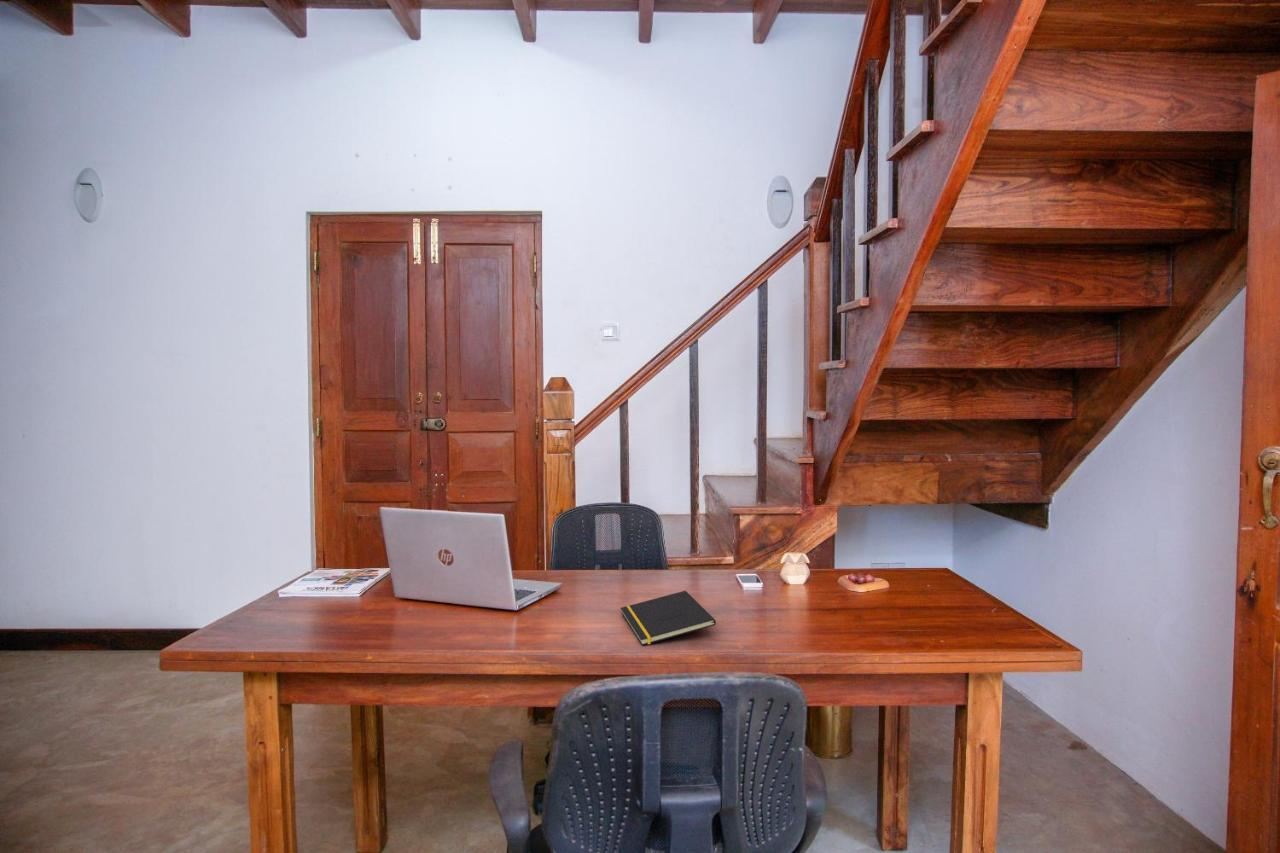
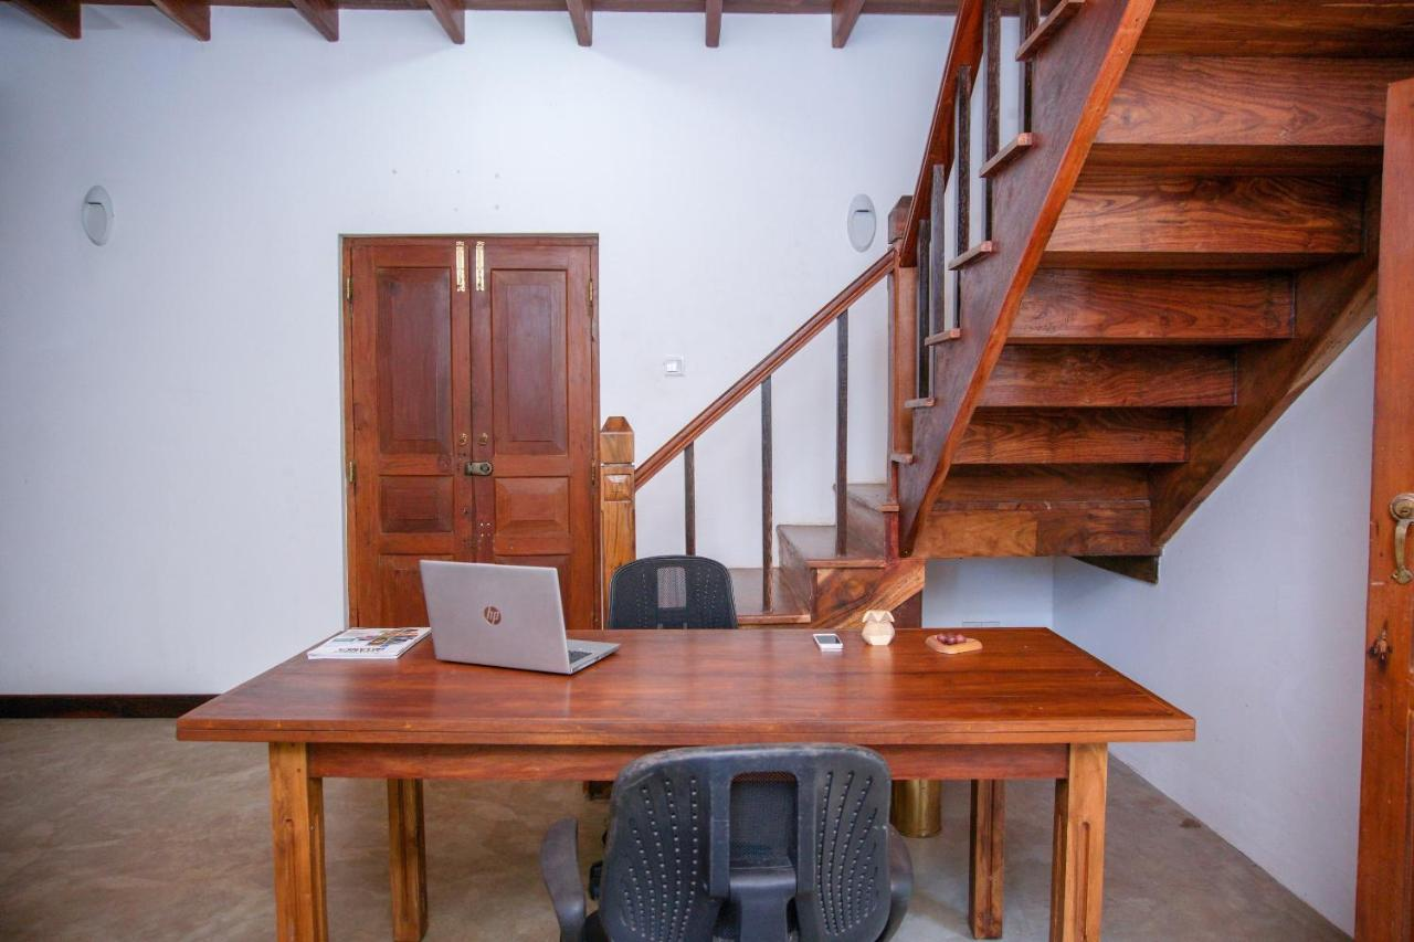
- notepad [620,590,717,646]
